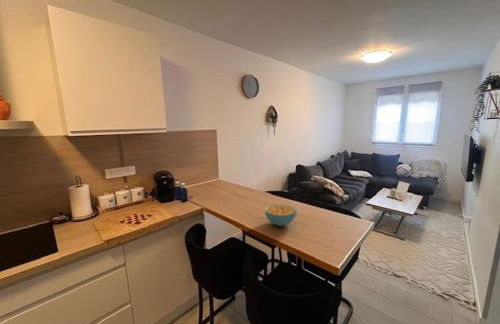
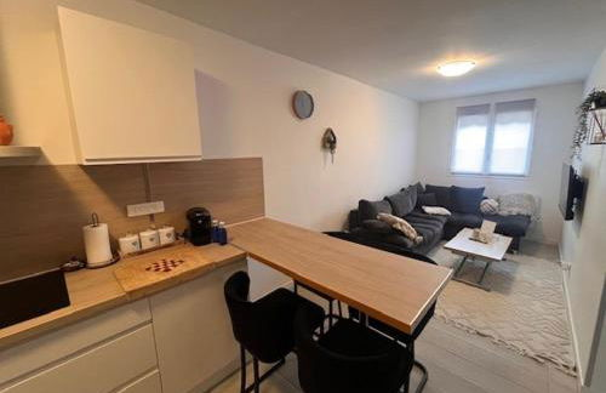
- cereal bowl [264,203,298,227]
